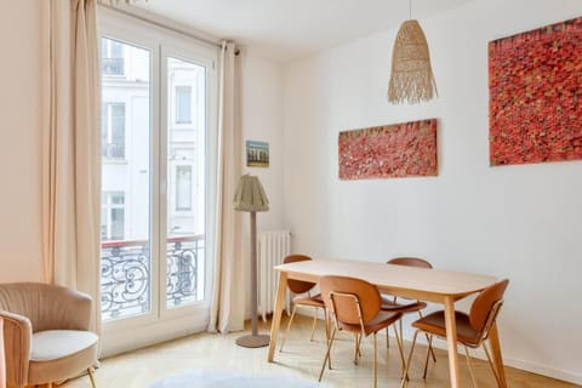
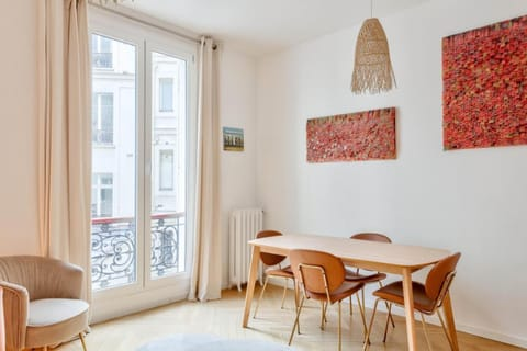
- floor lamp [232,172,272,348]
